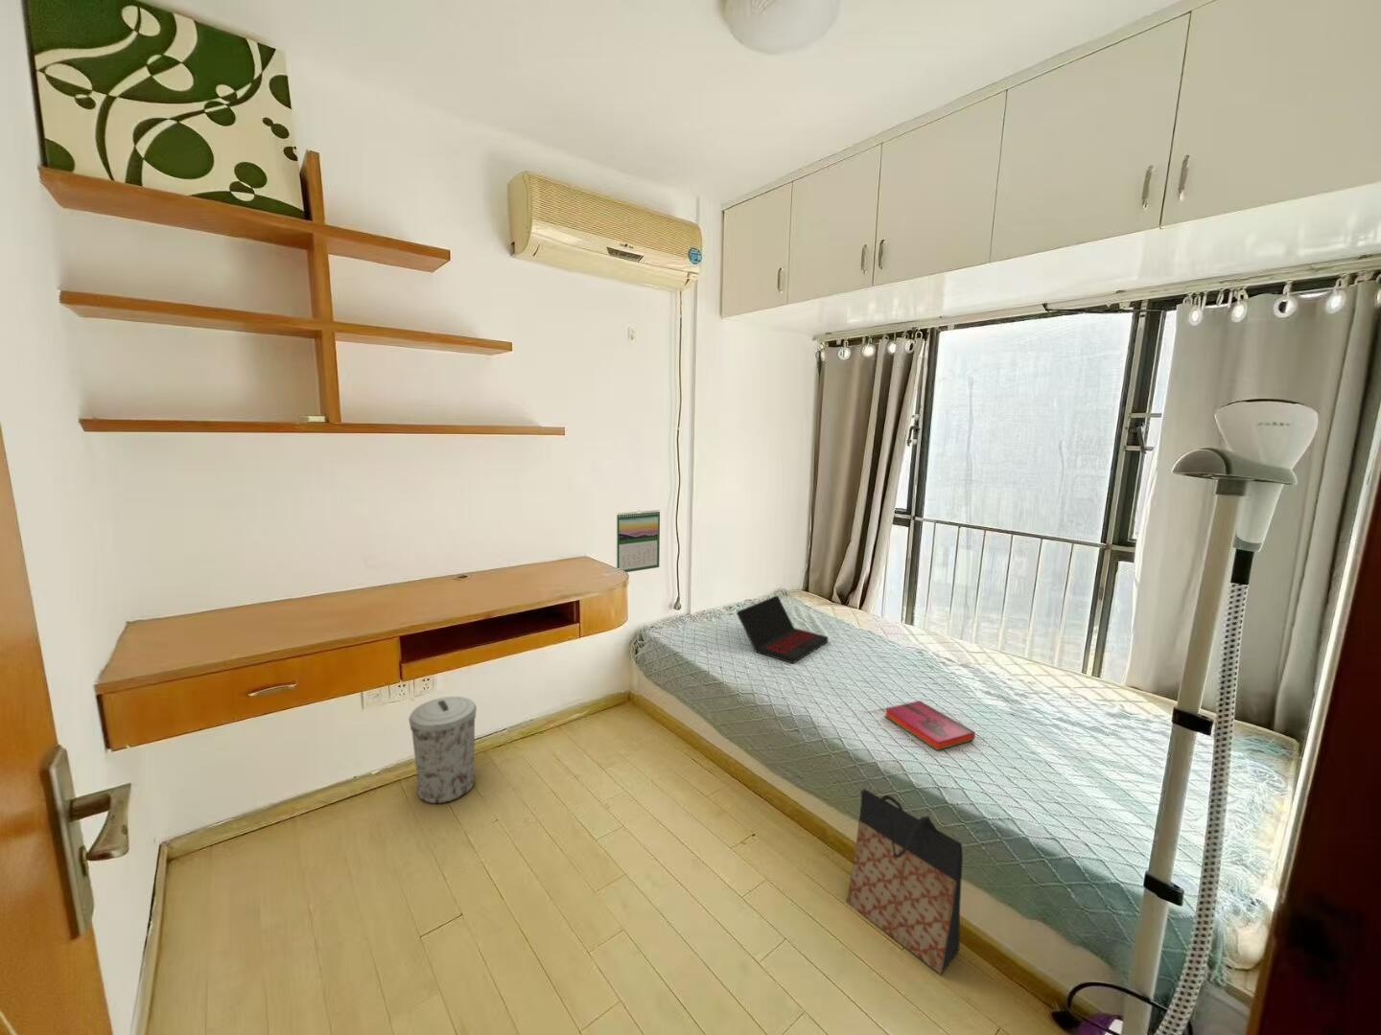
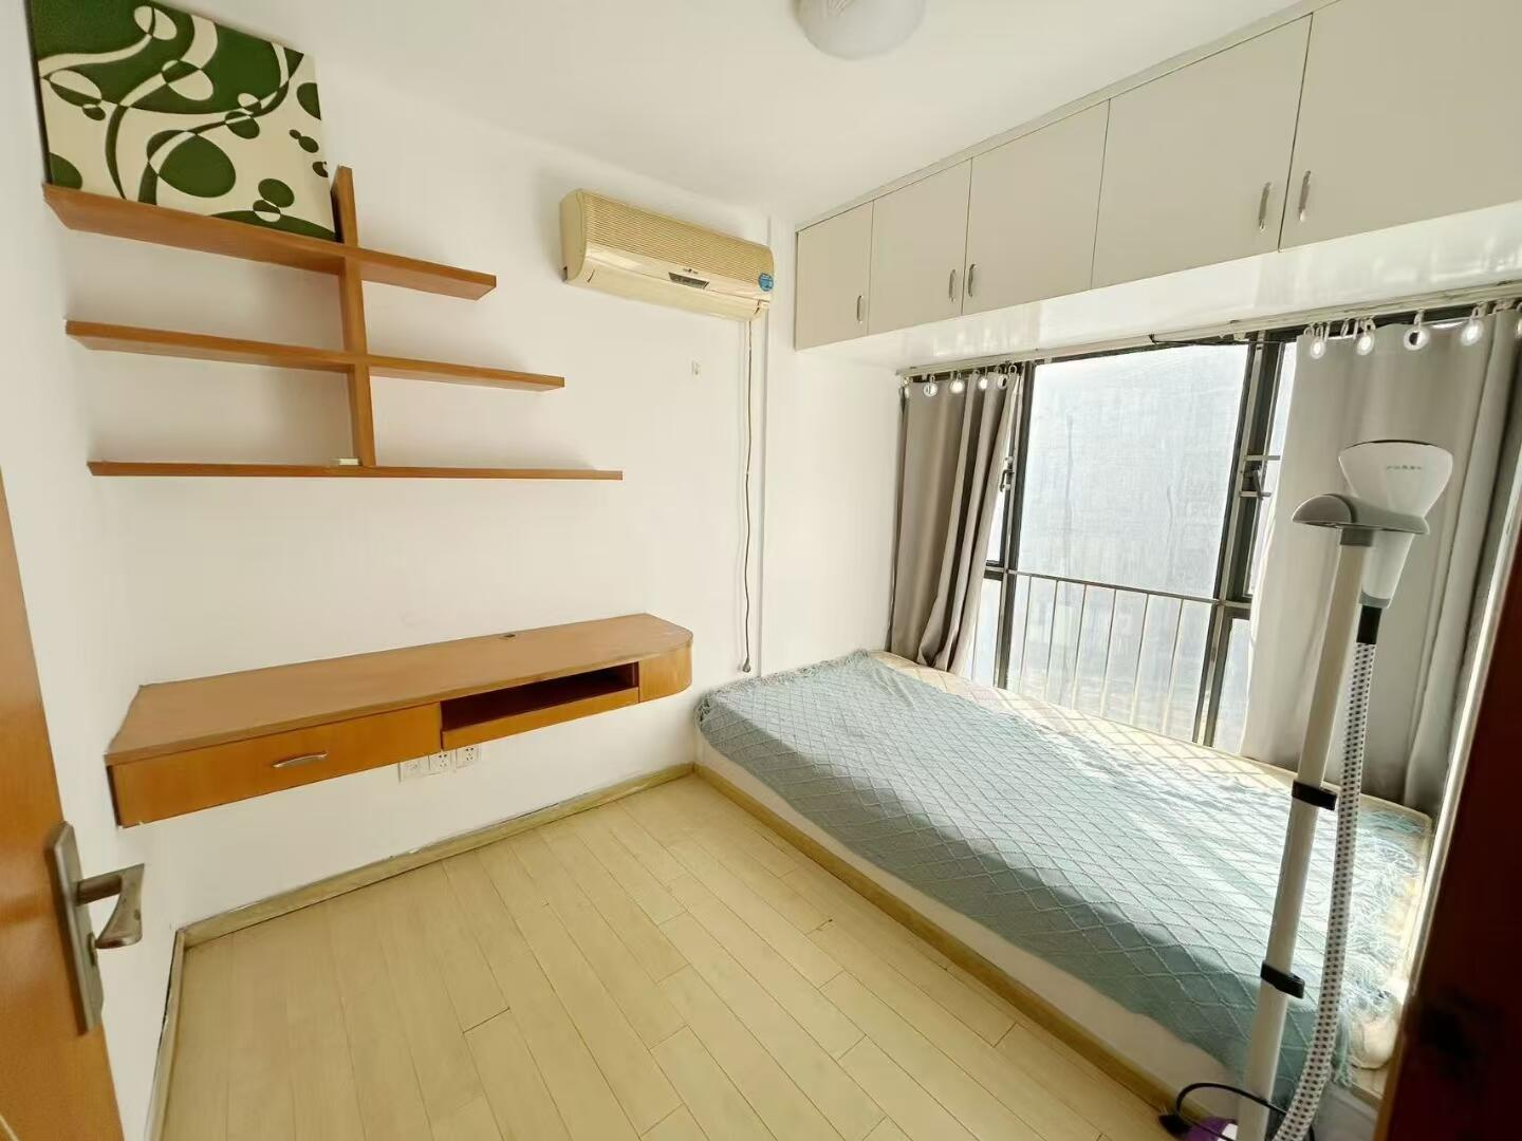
- calendar [615,509,661,573]
- laptop [735,595,829,664]
- hardback book [884,699,976,751]
- trash can [408,696,477,805]
- bag [846,788,963,975]
